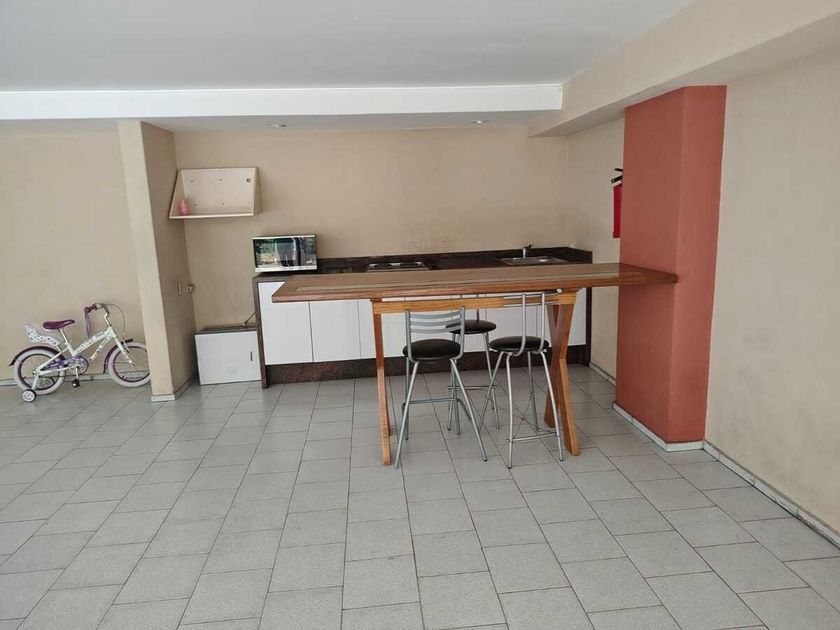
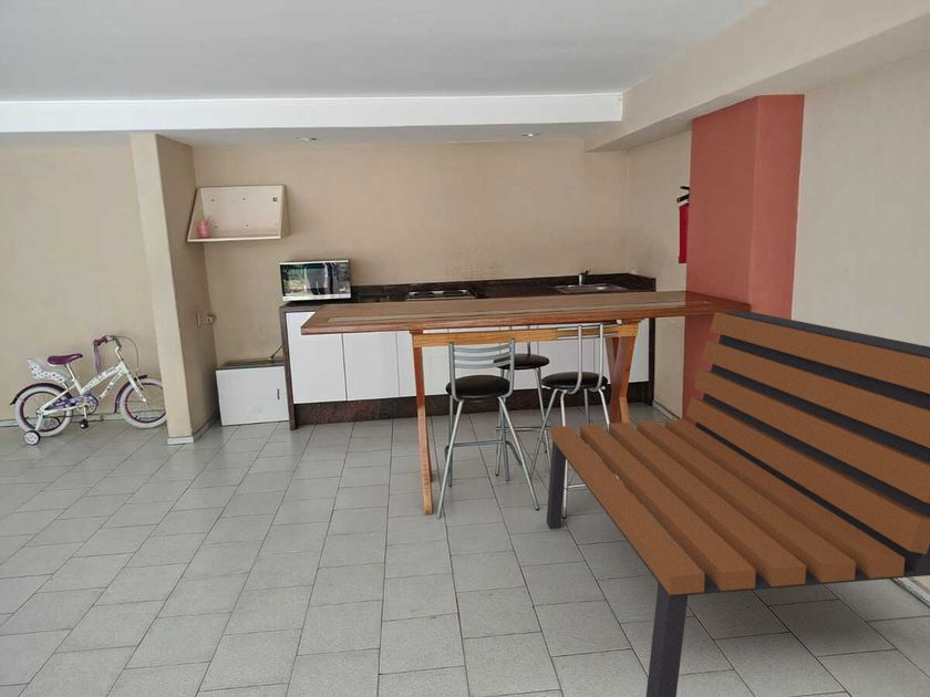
+ bench [546,311,930,697]
